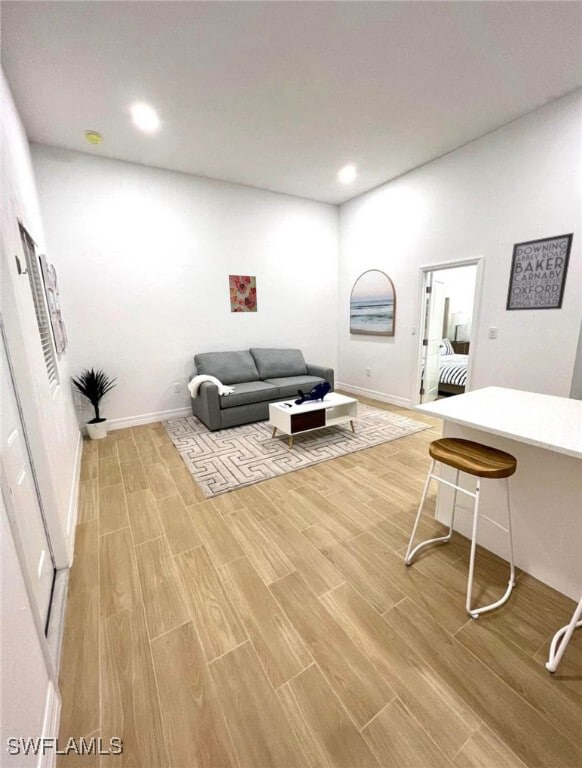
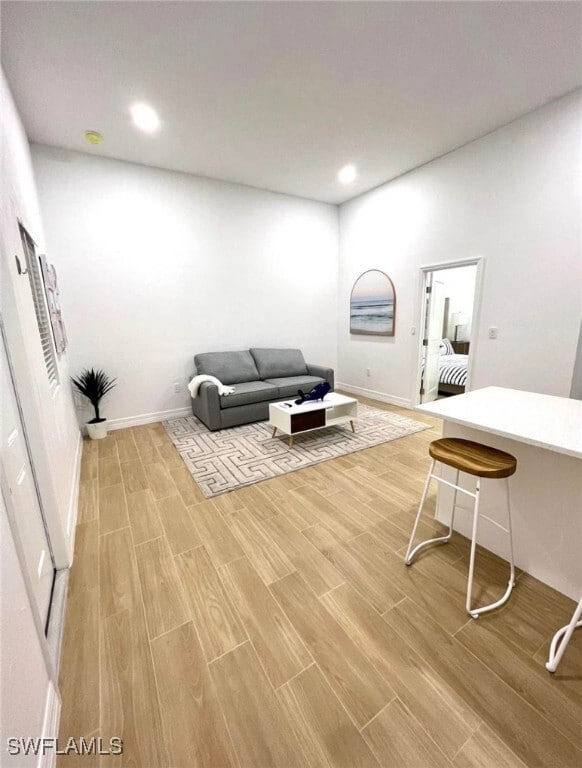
- wall art [228,274,258,313]
- wall art [505,232,575,312]
